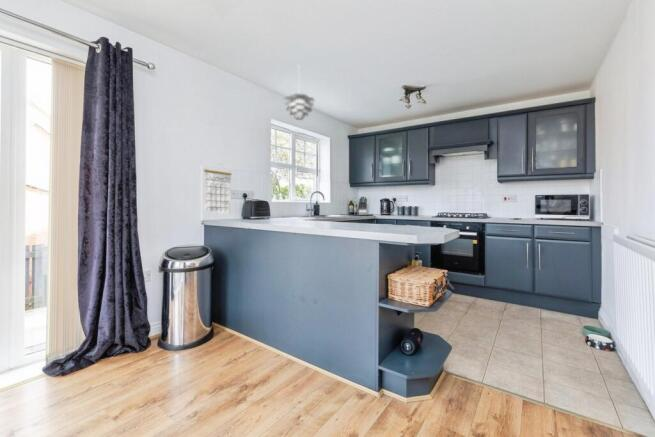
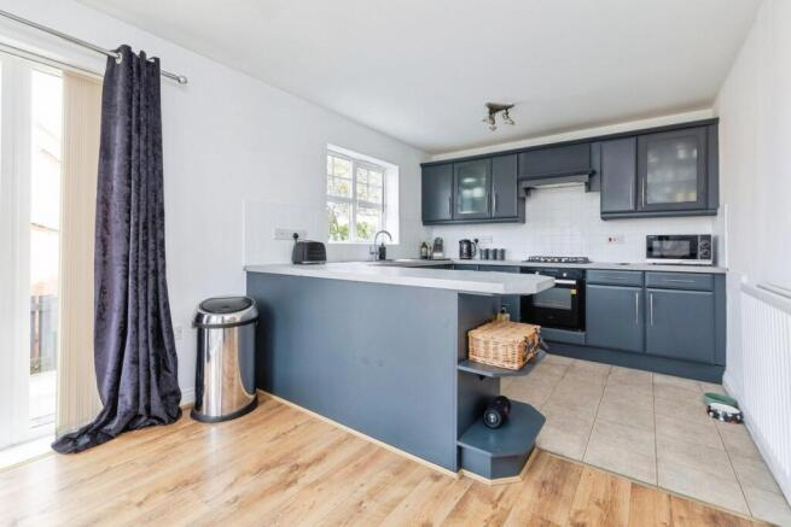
- pendant light [283,62,316,121]
- calendar [203,162,233,215]
